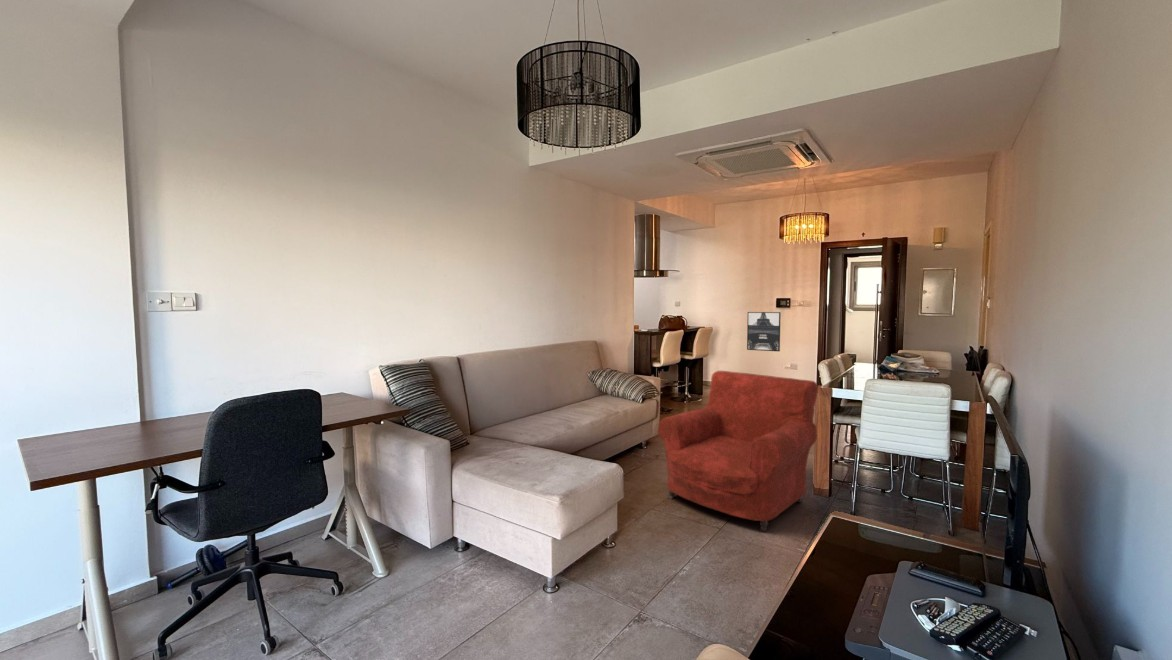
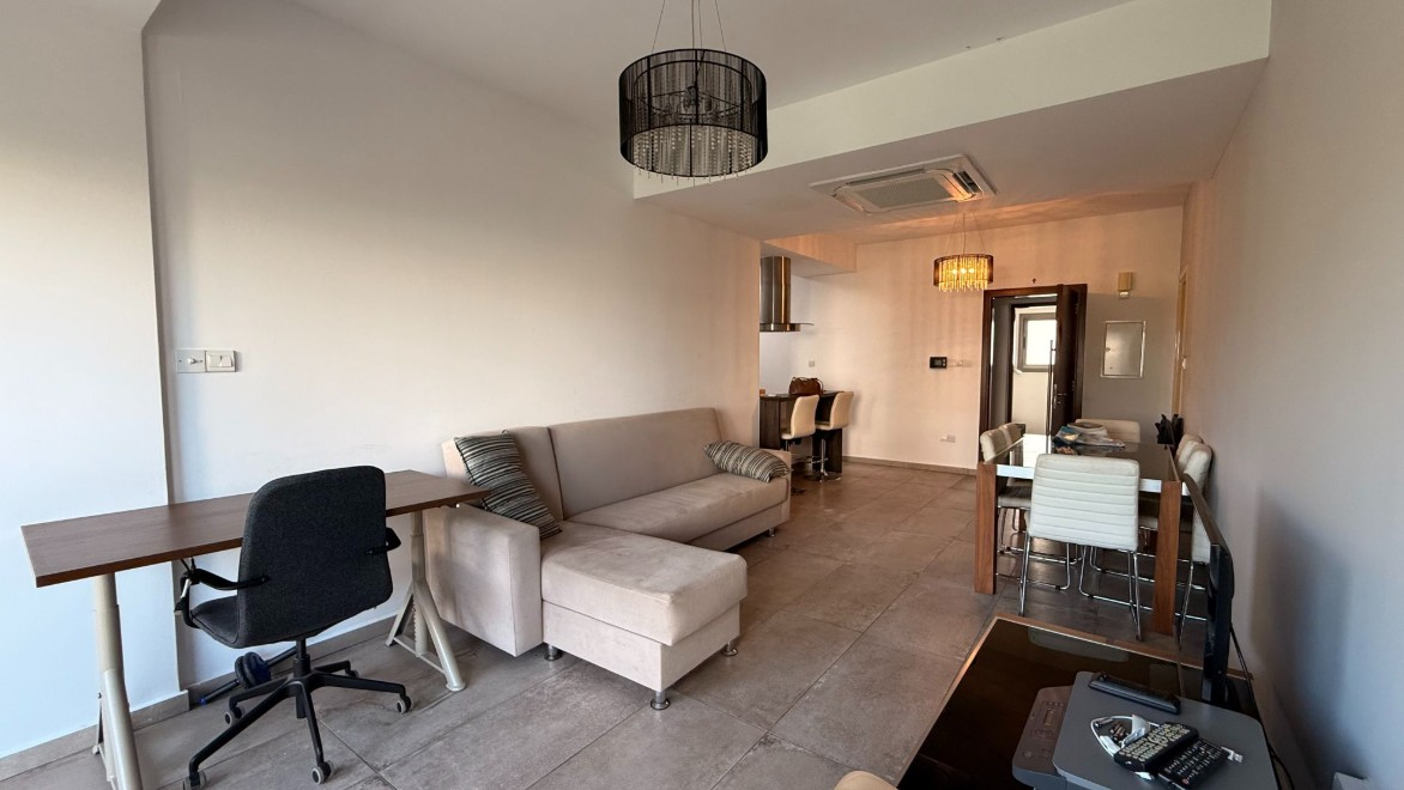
- wall art [746,311,782,352]
- armchair [657,370,819,532]
